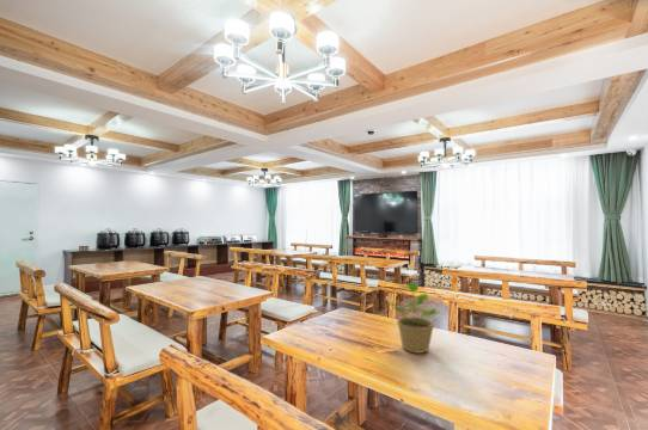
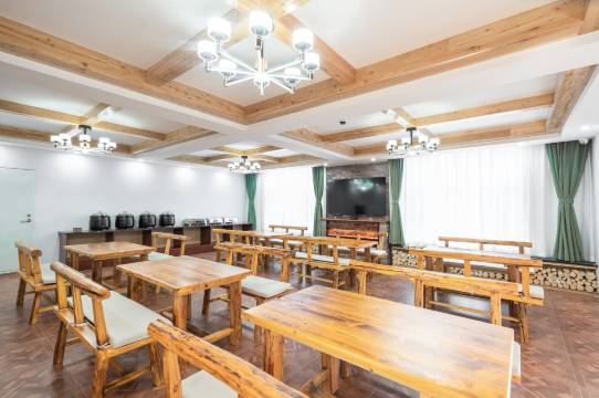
- potted plant [387,281,441,355]
